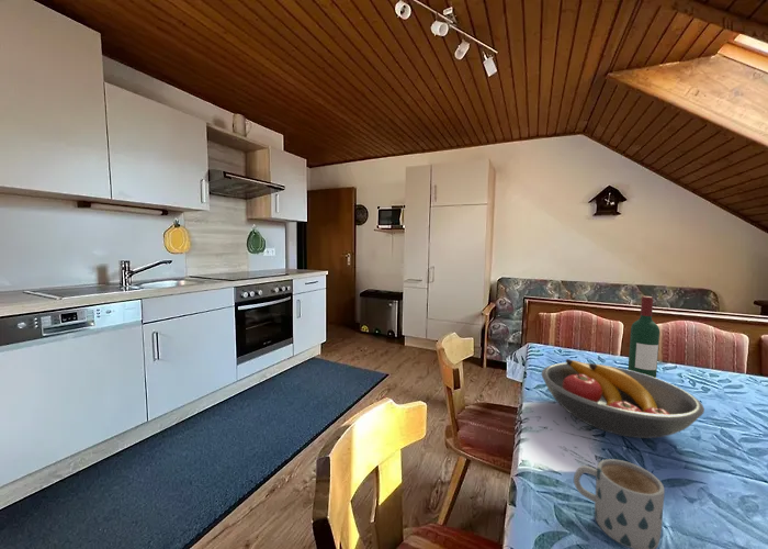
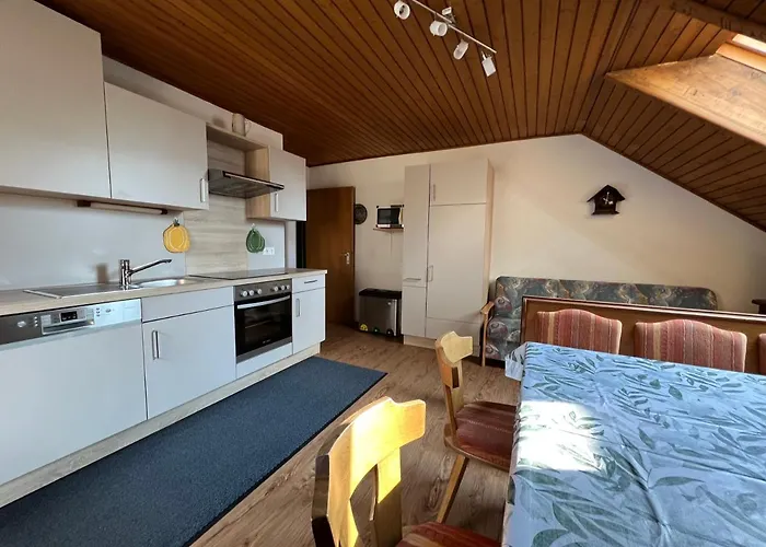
- fruit bowl [541,358,705,439]
- mug [573,458,666,549]
- wine bottle [626,295,660,379]
